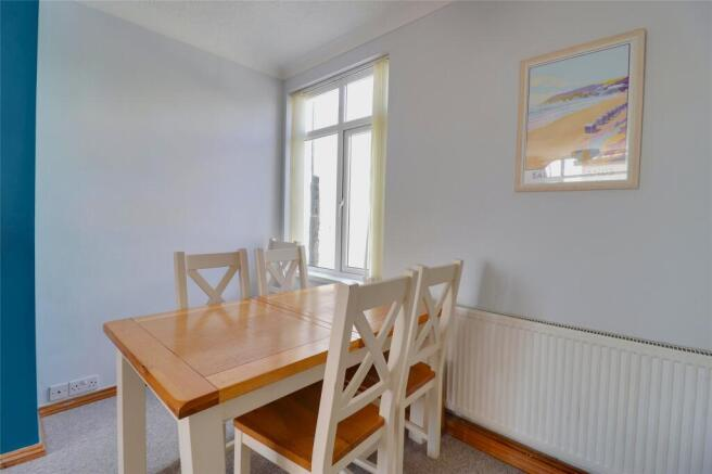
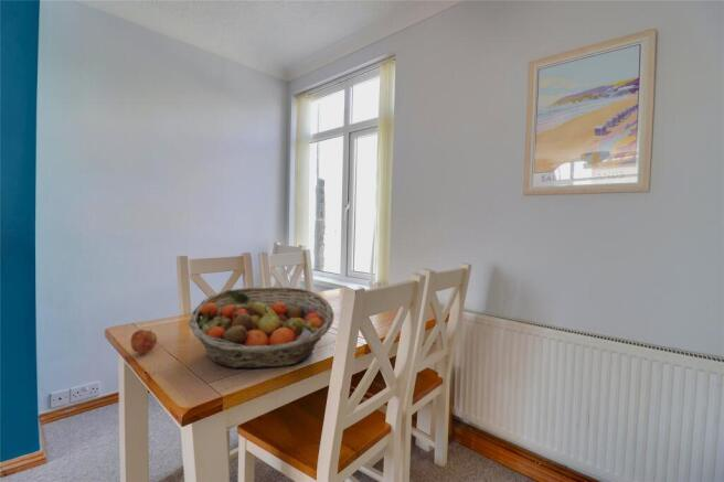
+ apple [129,329,158,354]
+ fruit basket [188,286,334,369]
